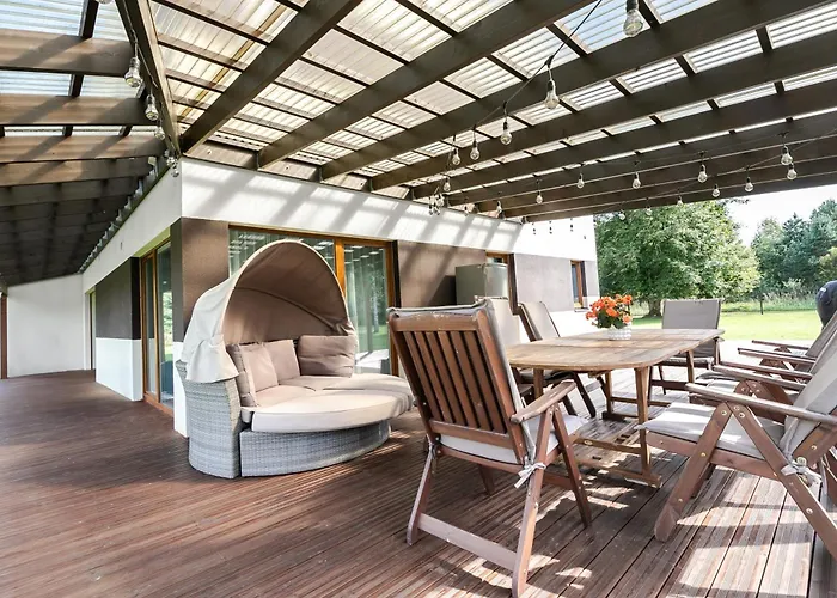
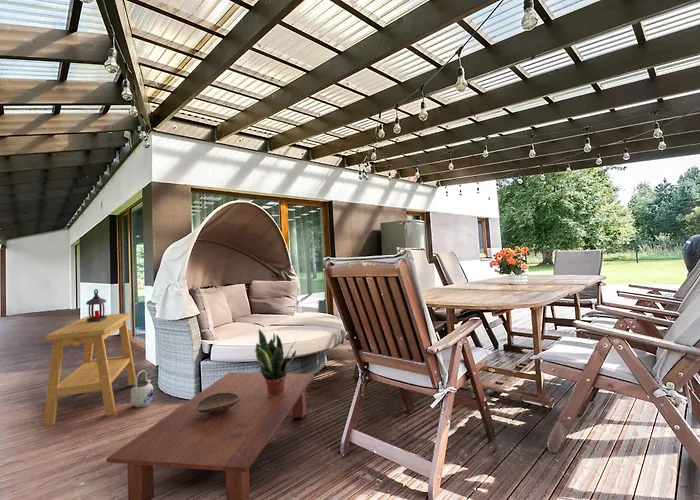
+ coffee table [106,371,315,500]
+ side table [42,312,136,428]
+ lantern [85,288,107,322]
+ potted plant [254,328,297,397]
+ decorative bowl [196,393,240,415]
+ teapot [130,369,155,408]
